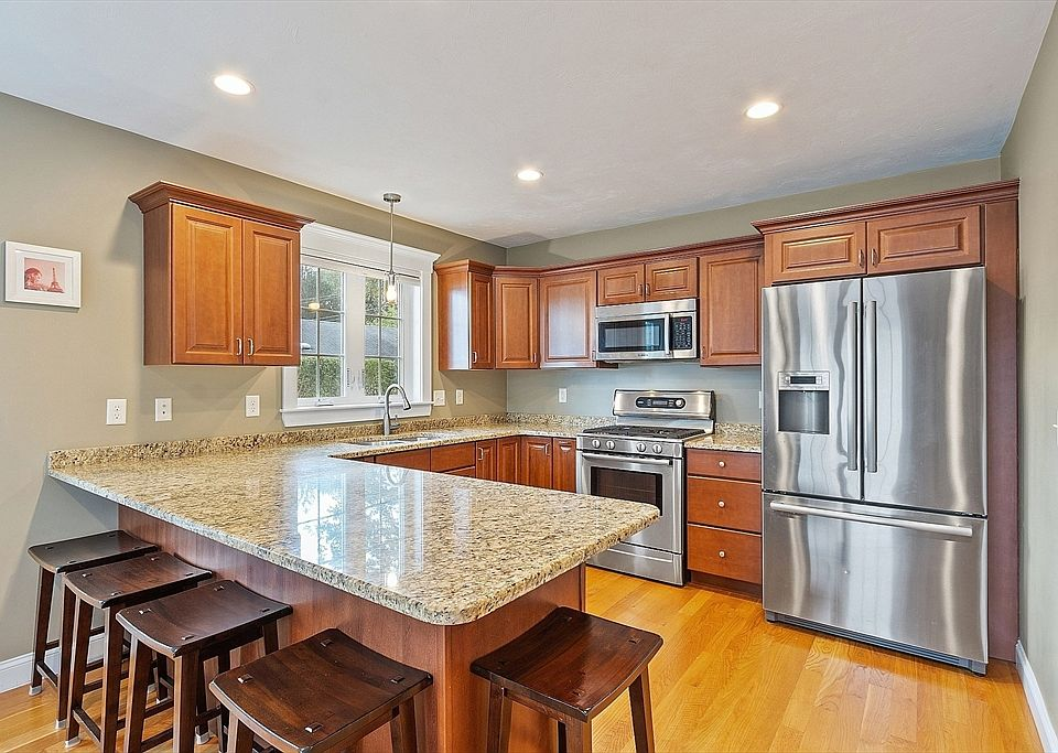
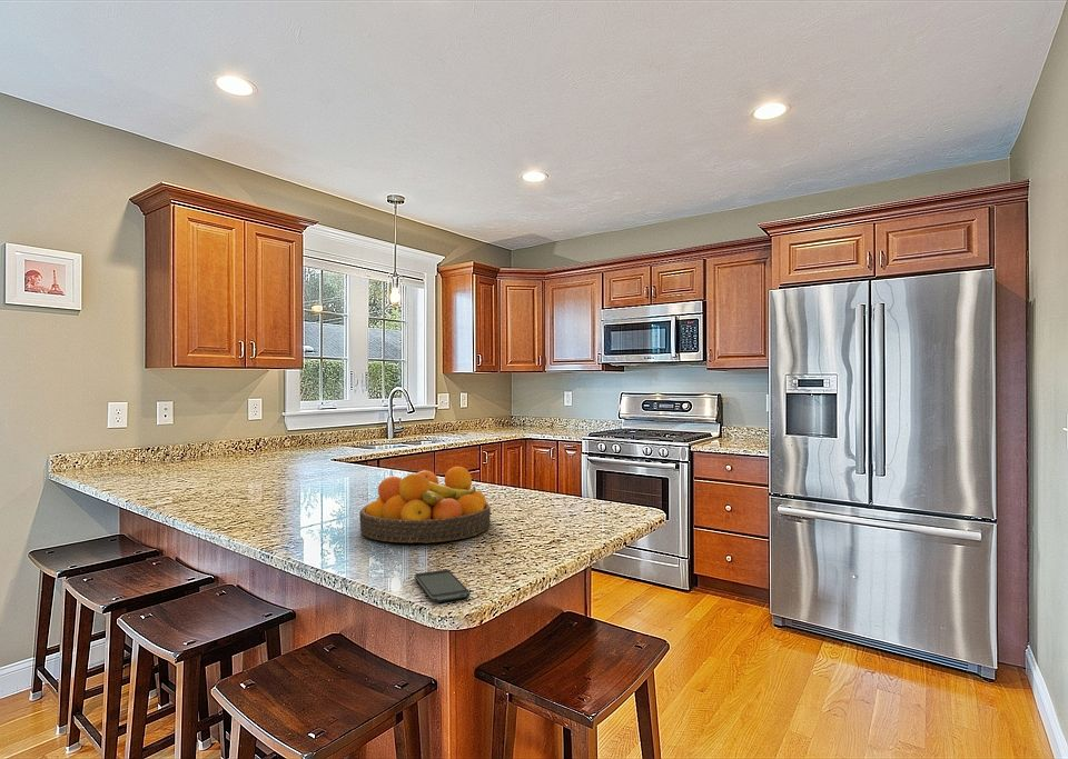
+ fruit bowl [358,466,492,545]
+ smartphone [414,569,471,603]
